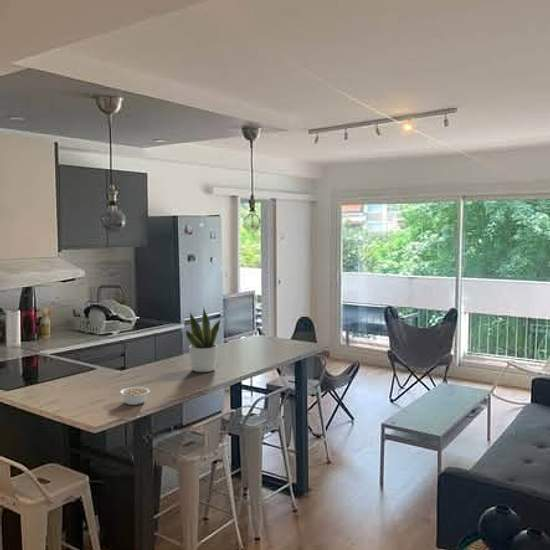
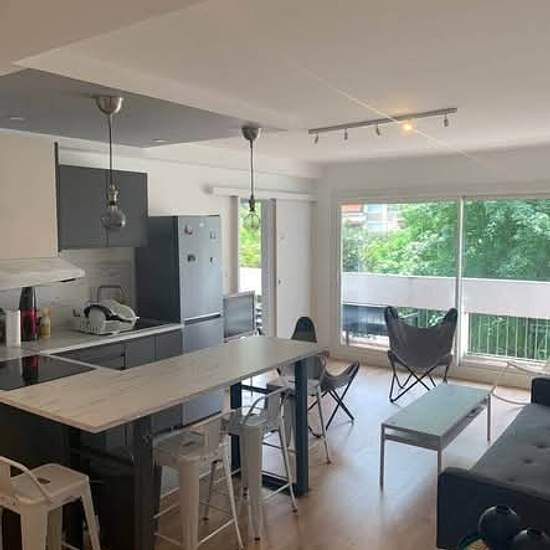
- legume [119,386,150,406]
- potted plant [185,307,222,373]
